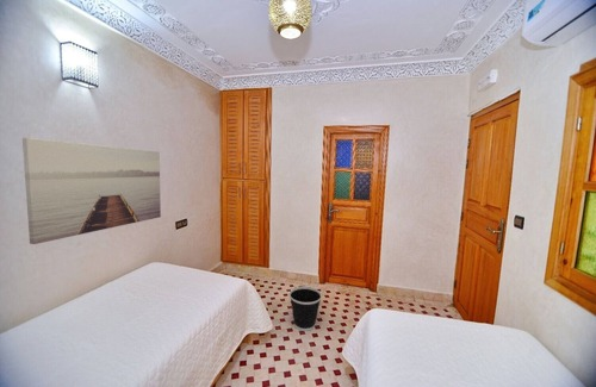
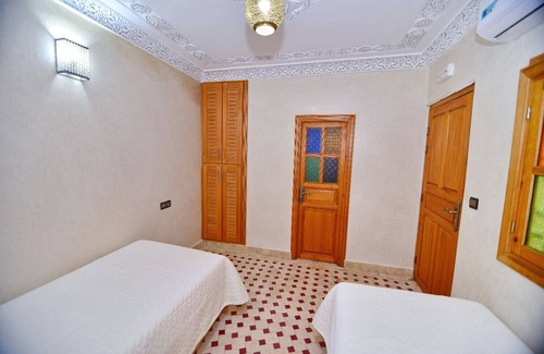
- wastebasket [288,286,323,332]
- wall art [21,137,162,245]
